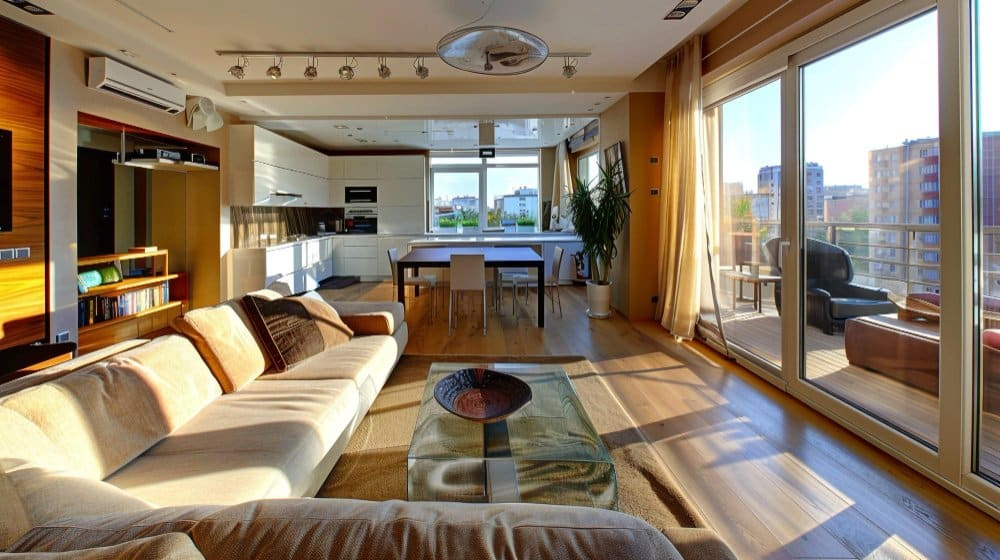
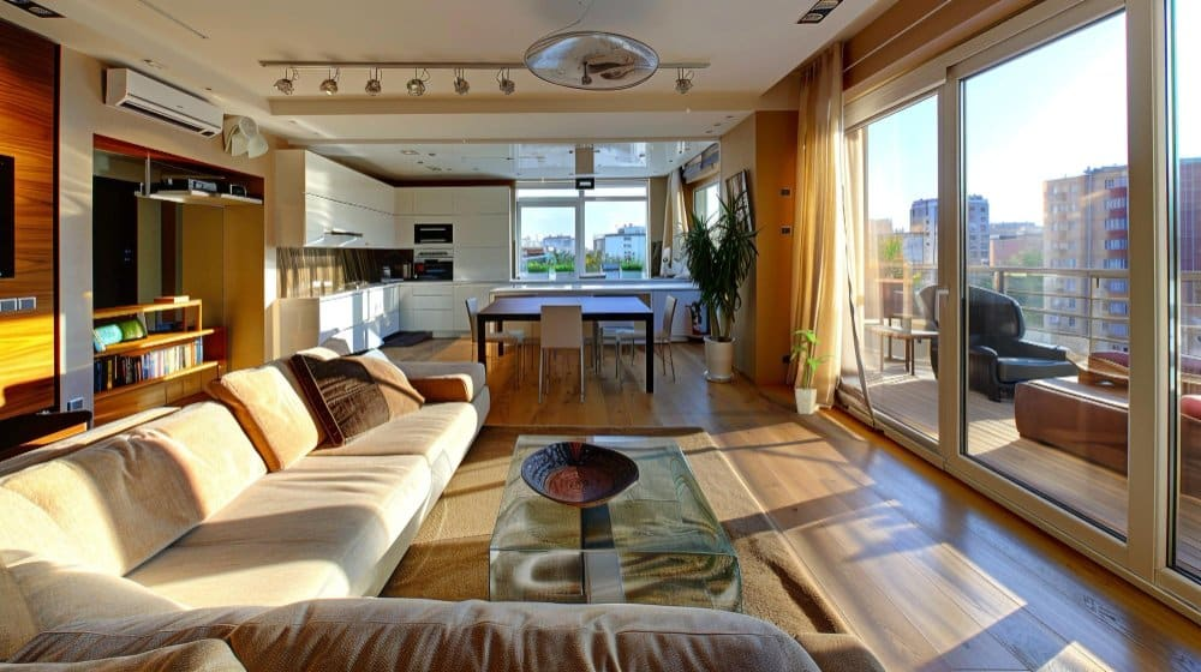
+ house plant [789,329,838,416]
